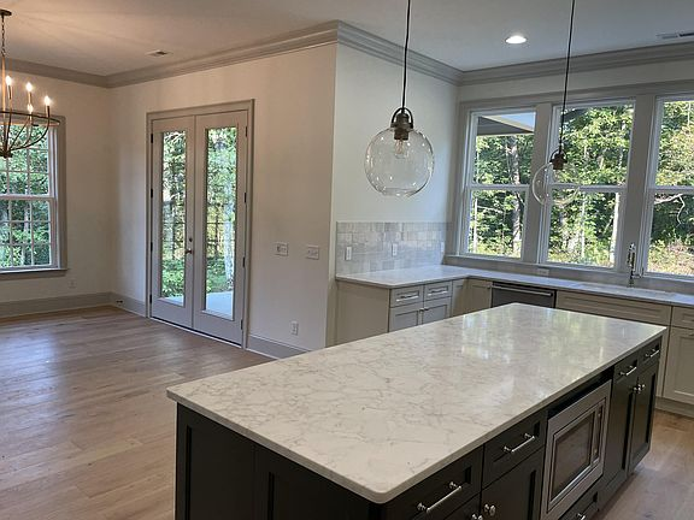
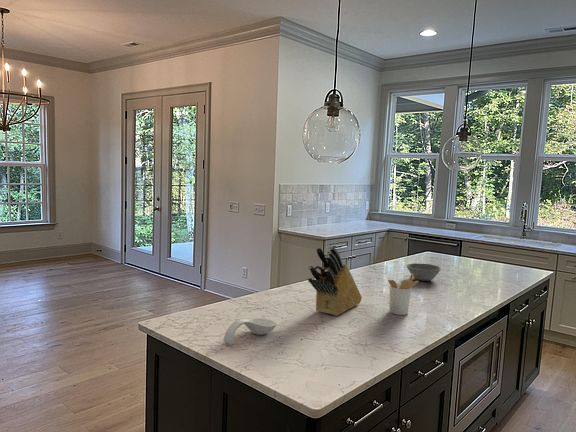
+ spoon rest [223,317,277,346]
+ bowl [406,262,442,282]
+ utensil holder [387,274,420,316]
+ knife block [307,245,363,317]
